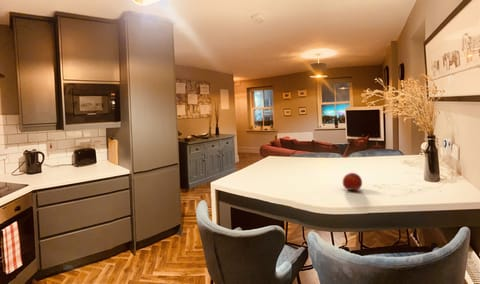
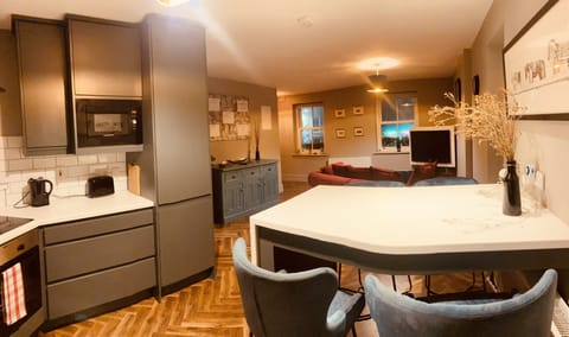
- fruit [342,172,363,192]
